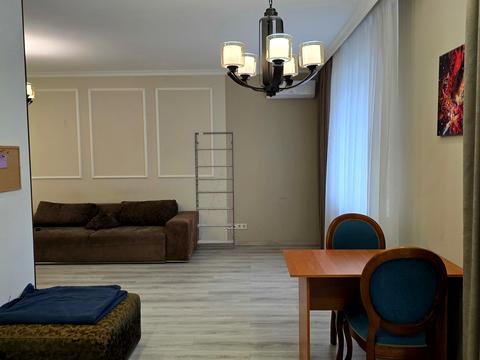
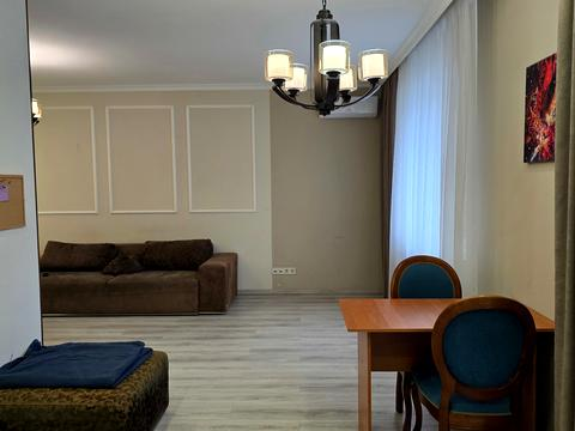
- shelving unit [194,131,236,251]
